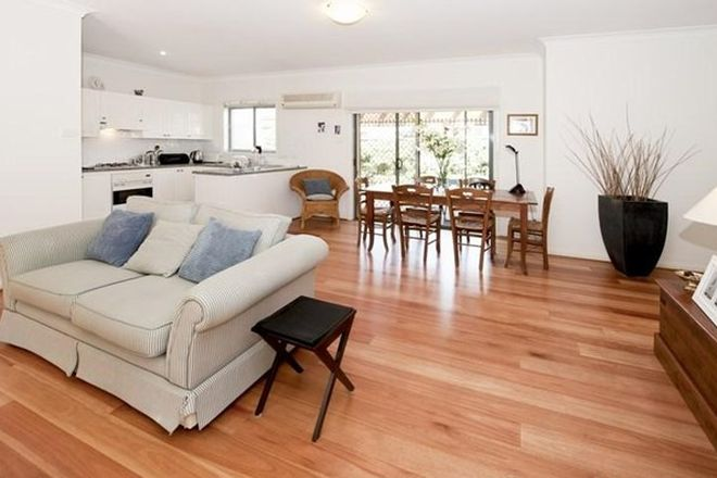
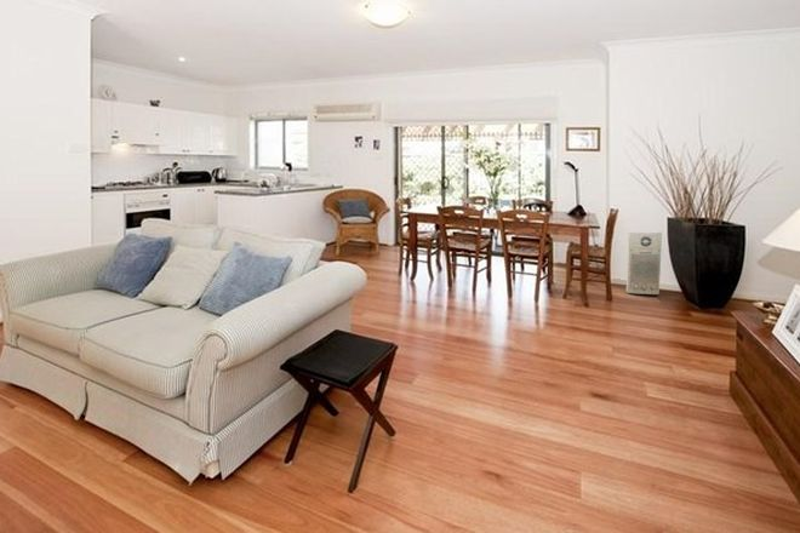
+ air purifier [625,231,663,296]
